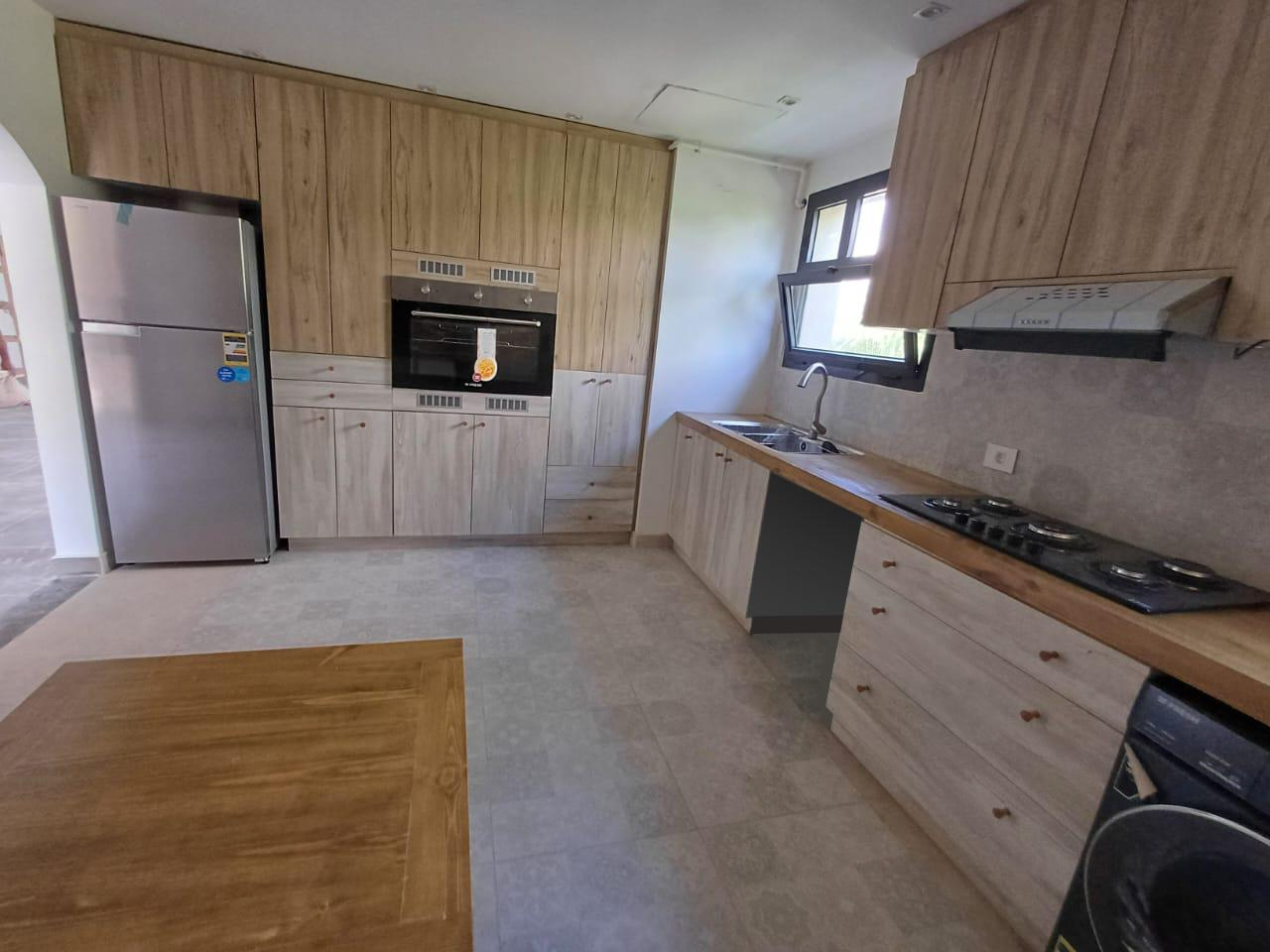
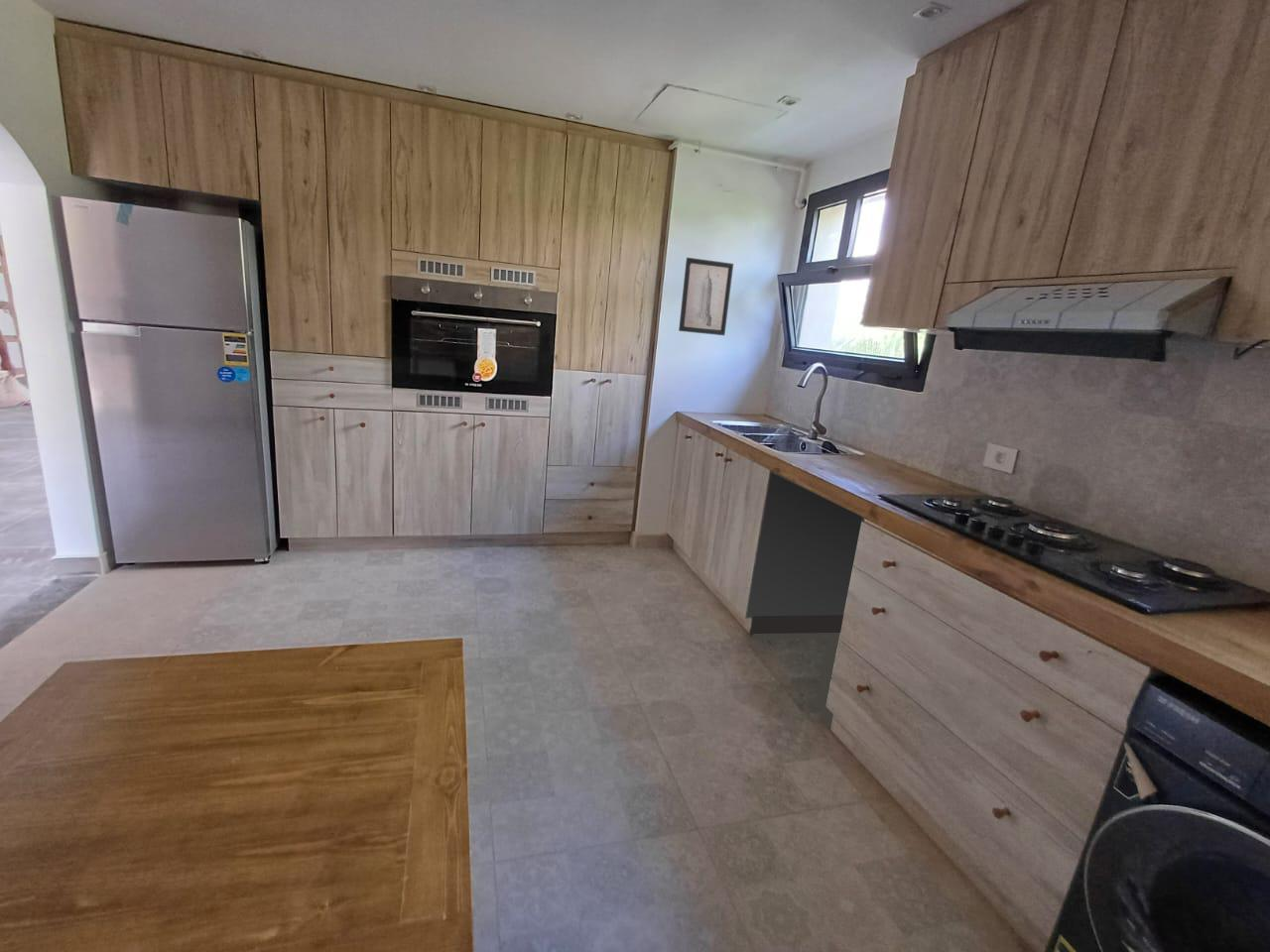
+ wall art [678,257,734,336]
